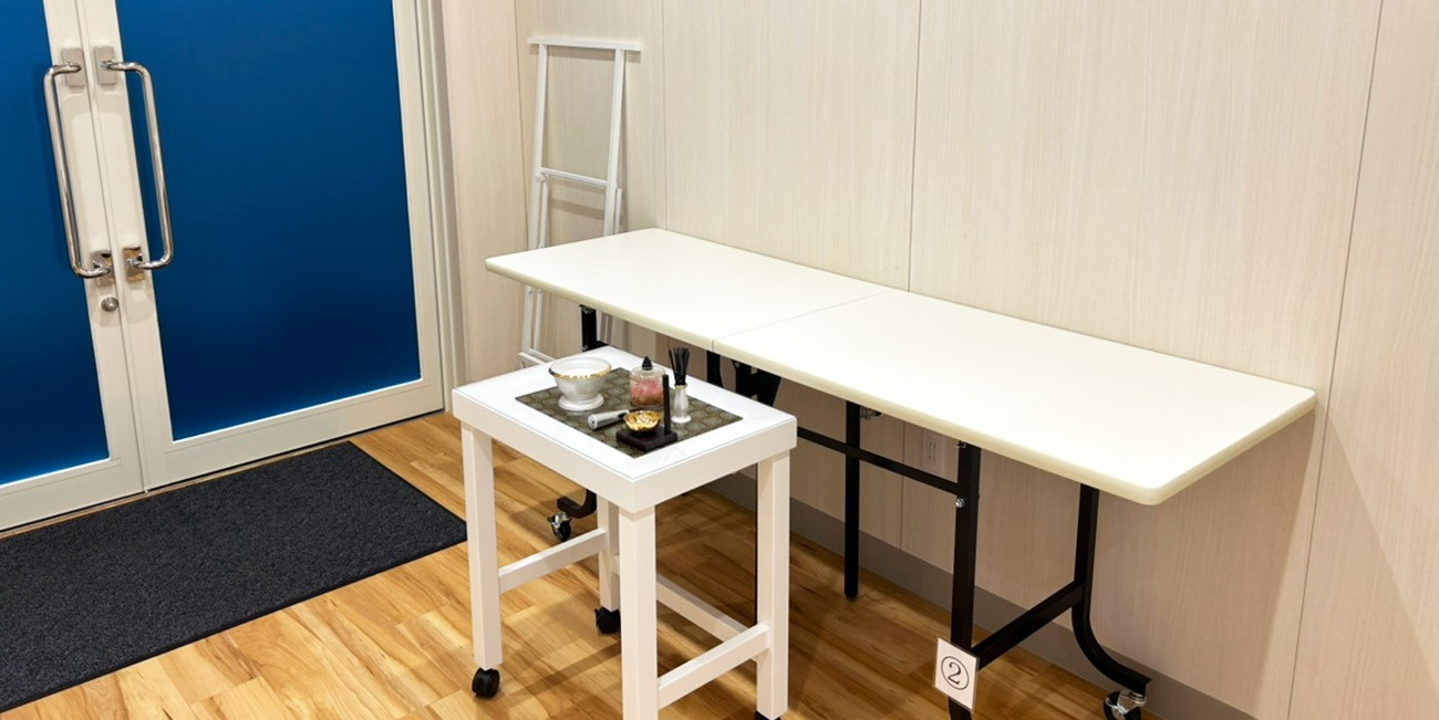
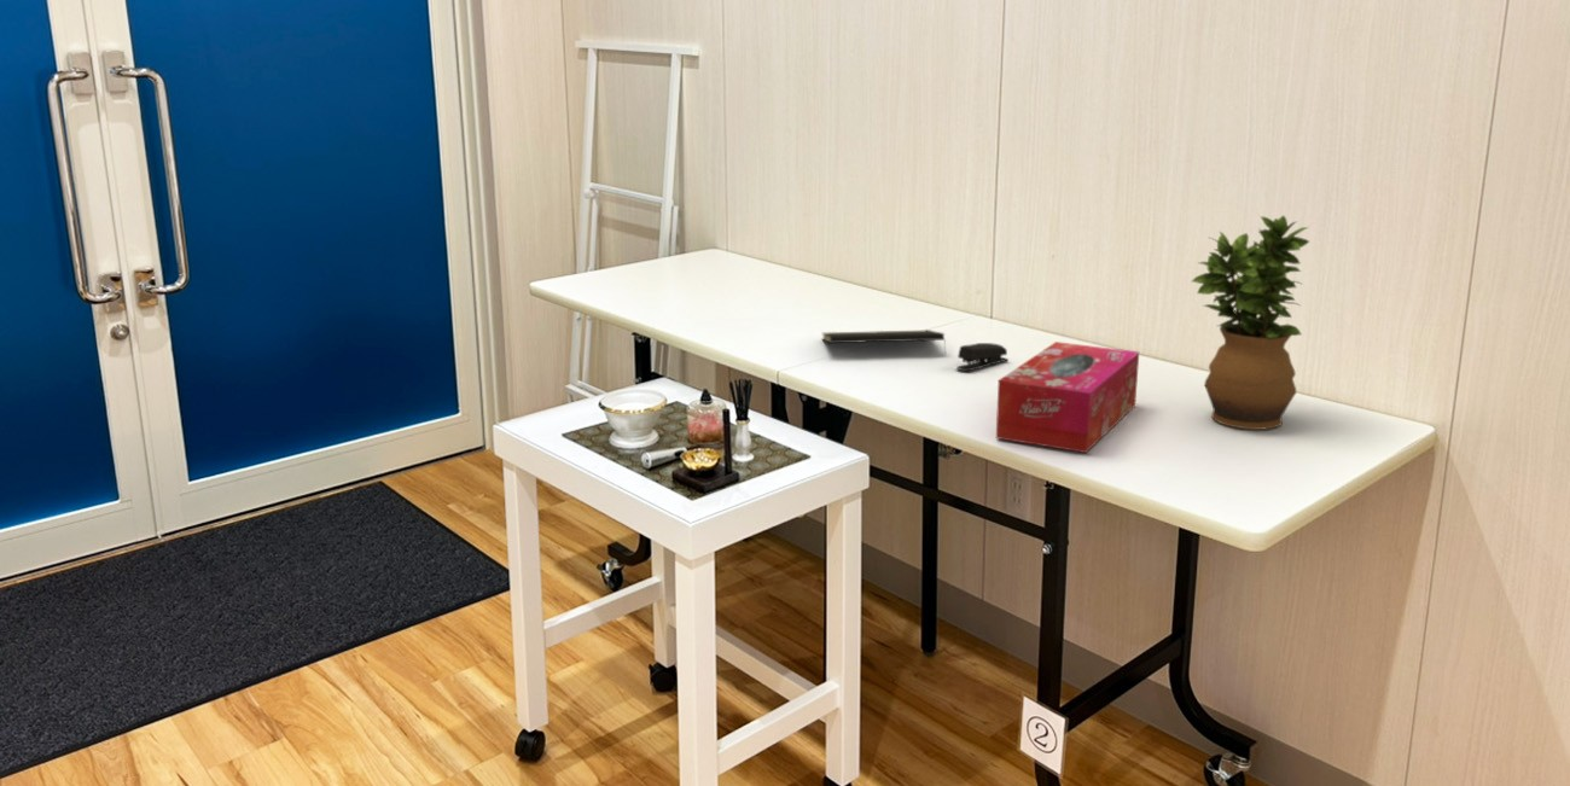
+ tissue box [995,340,1140,454]
+ stapler [955,342,1008,372]
+ notepad [821,328,948,356]
+ potted plant [1191,214,1310,431]
